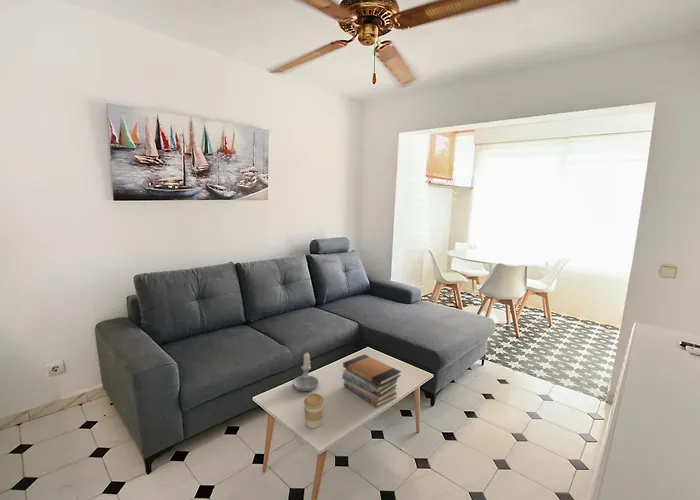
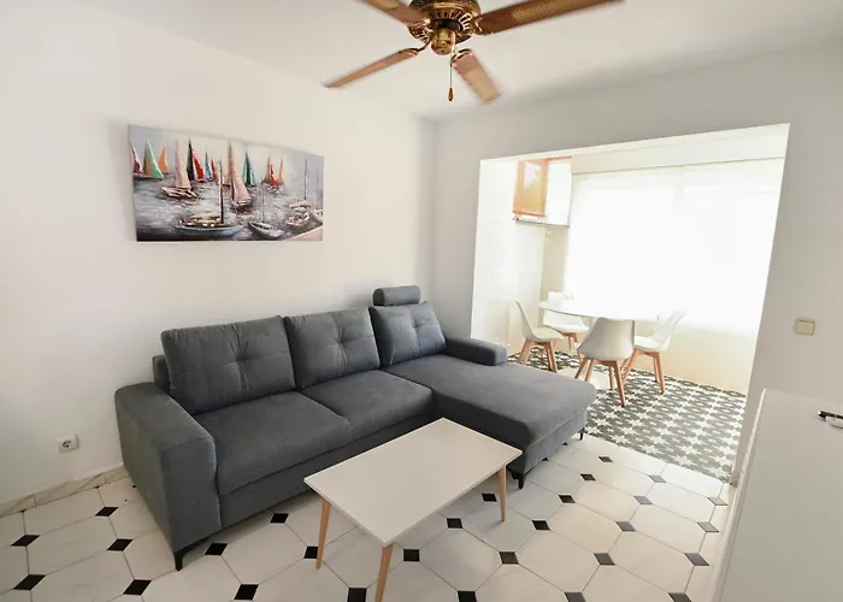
- book stack [341,353,402,408]
- coffee cup [303,392,325,429]
- candle [292,351,319,392]
